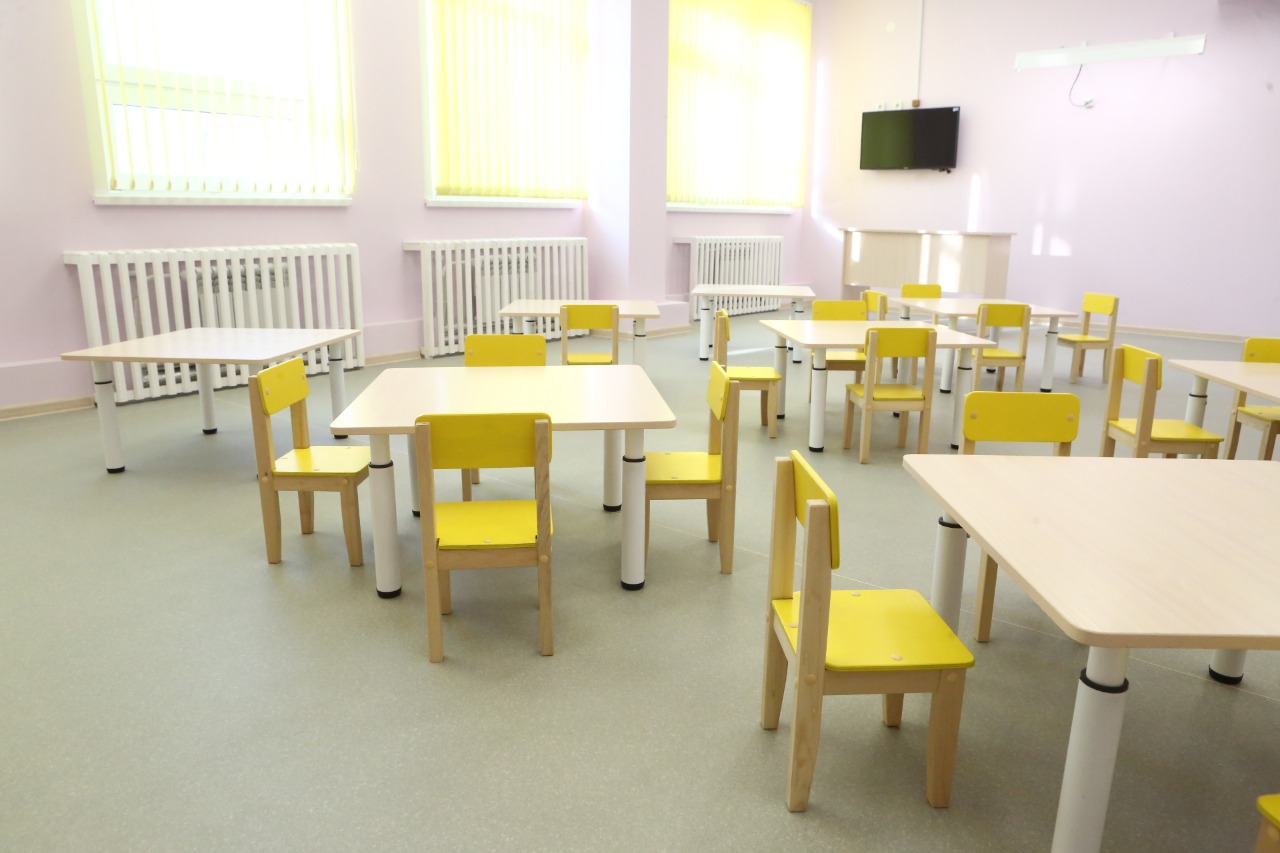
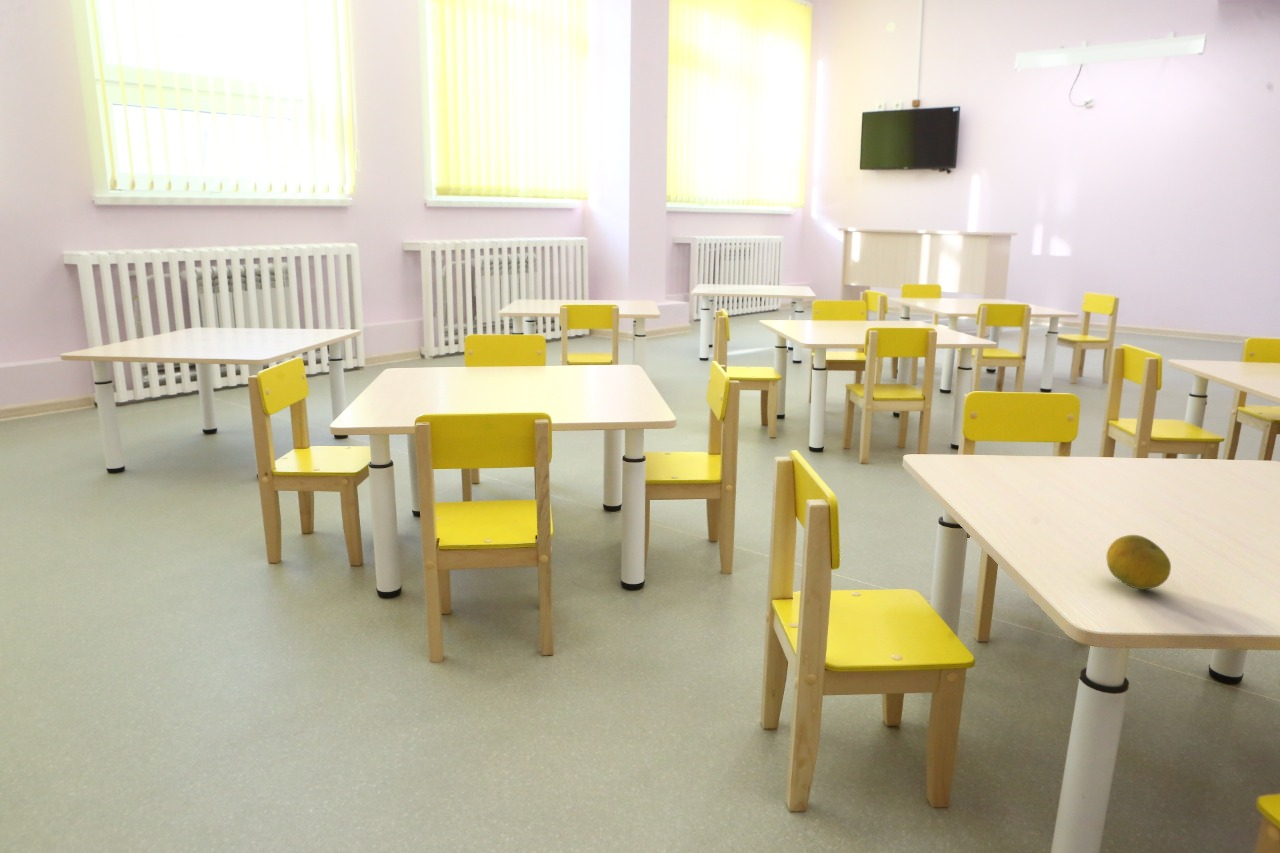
+ fruit [1105,534,1172,590]
